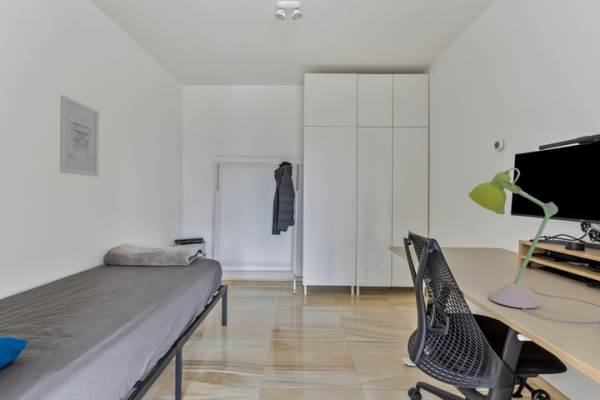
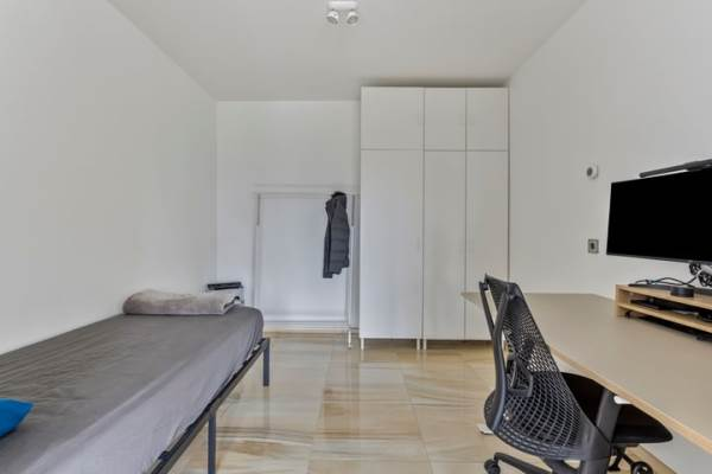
- desk lamp [468,167,600,324]
- wall art [59,94,100,178]
